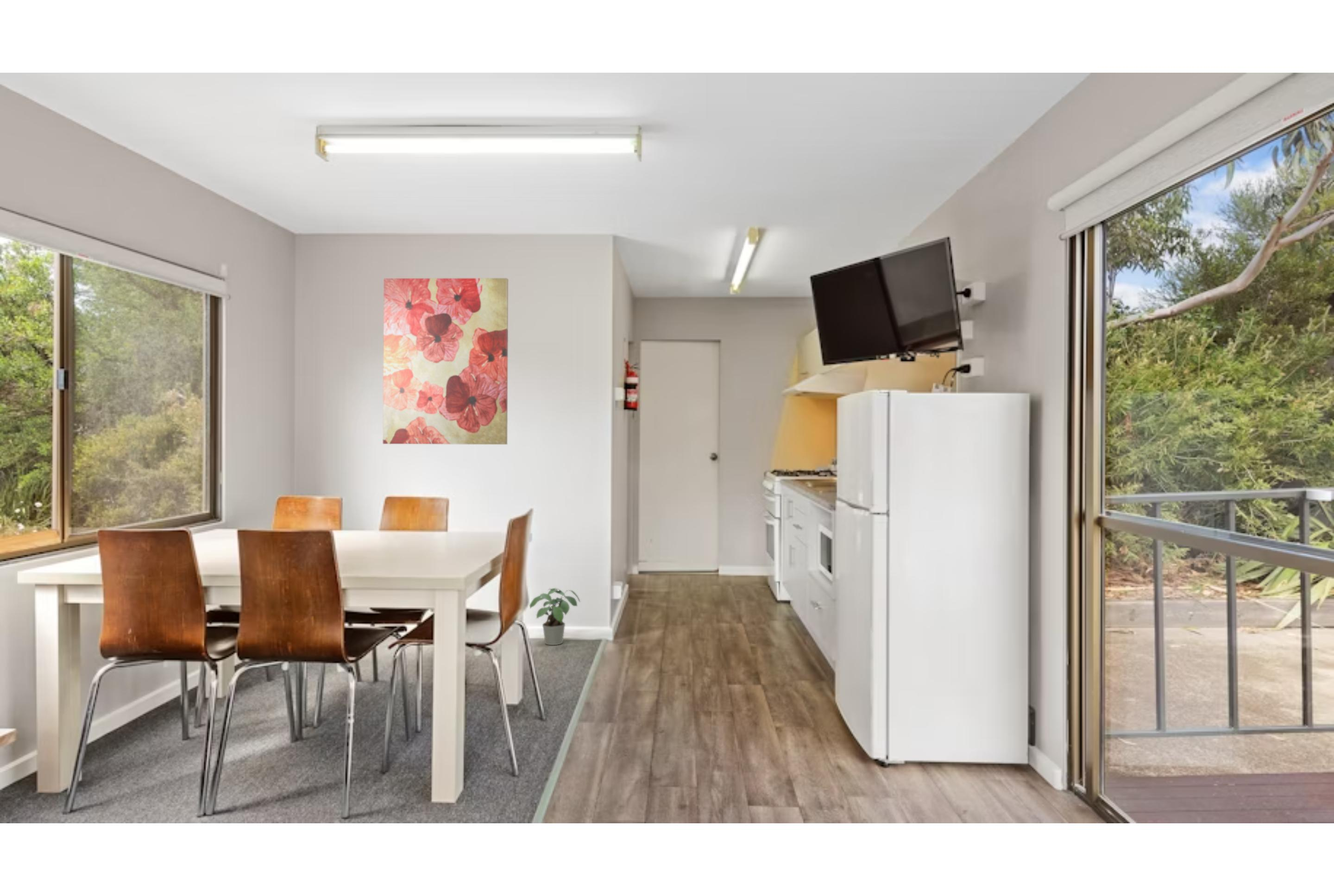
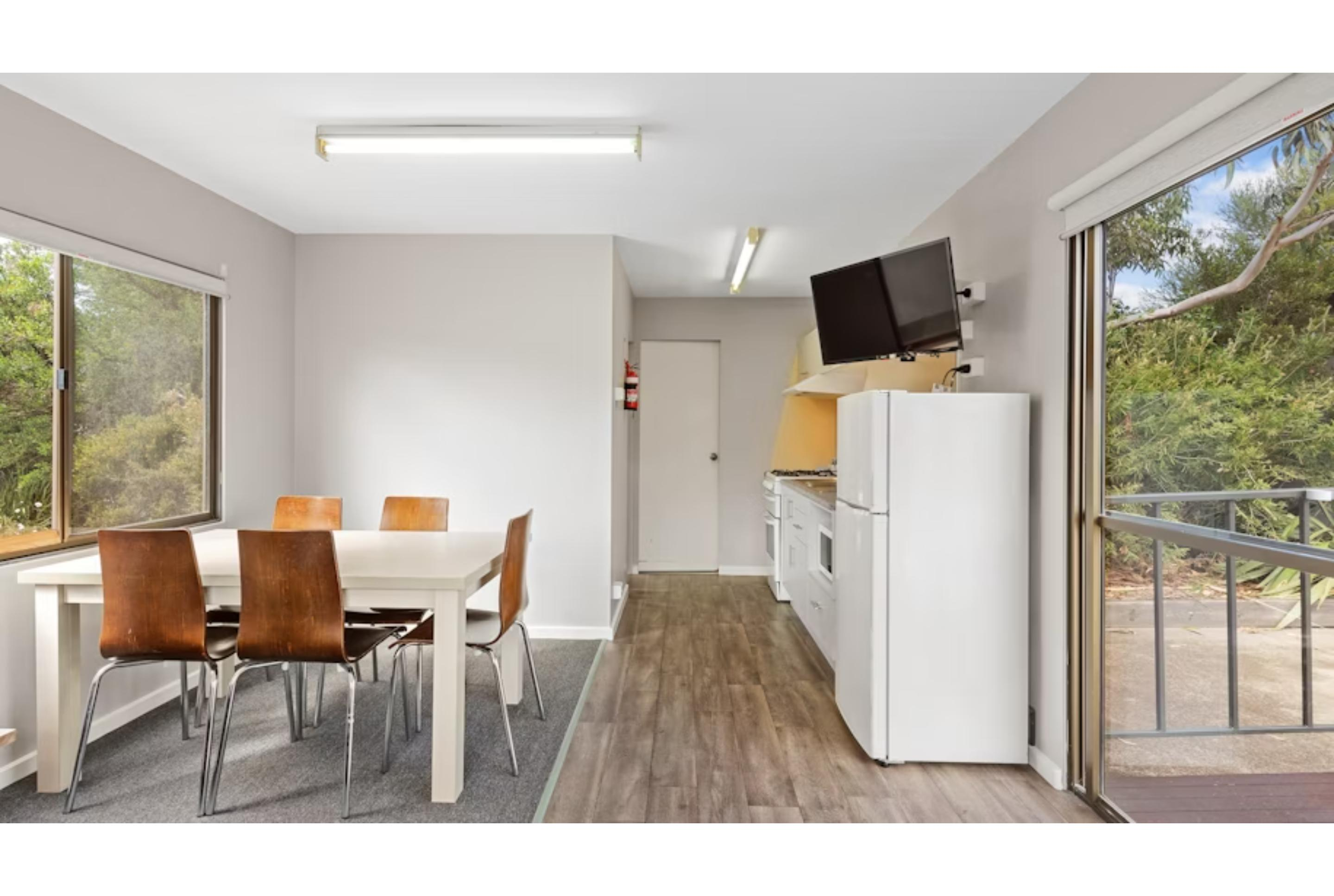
- potted plant [529,588,581,645]
- wall art [383,278,509,445]
